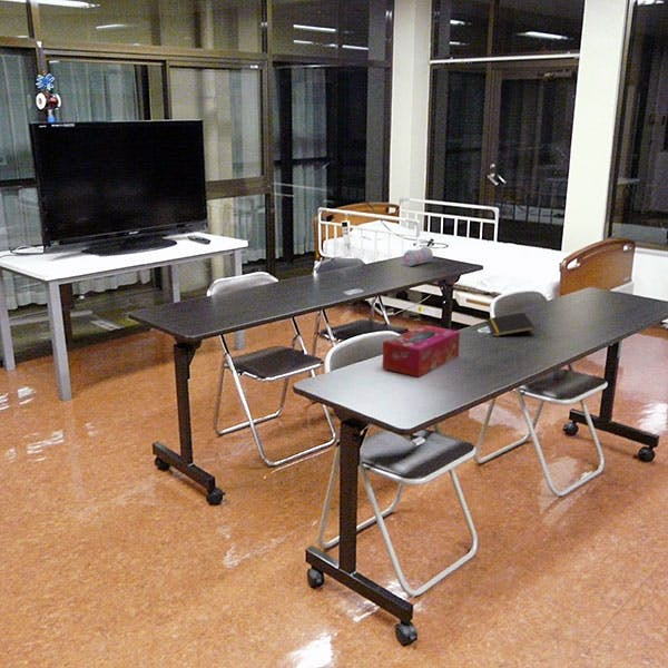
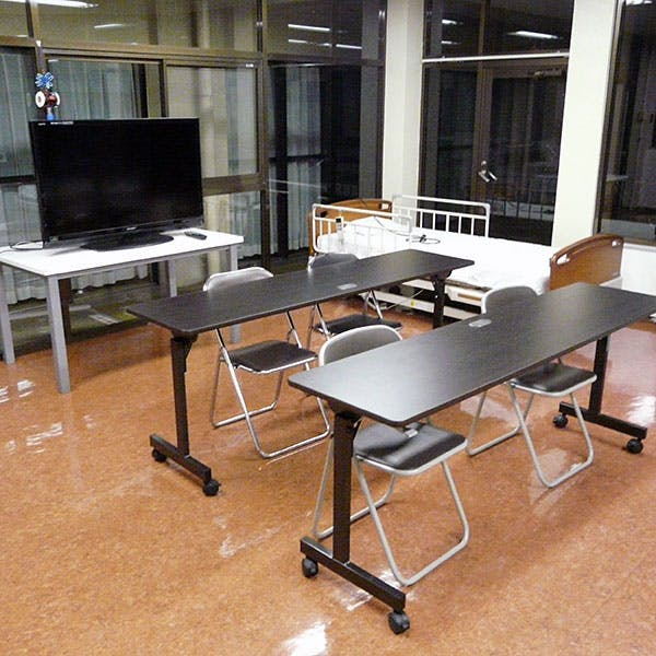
- notepad [485,312,536,337]
- pencil case [402,246,434,267]
- tissue box [382,324,461,379]
